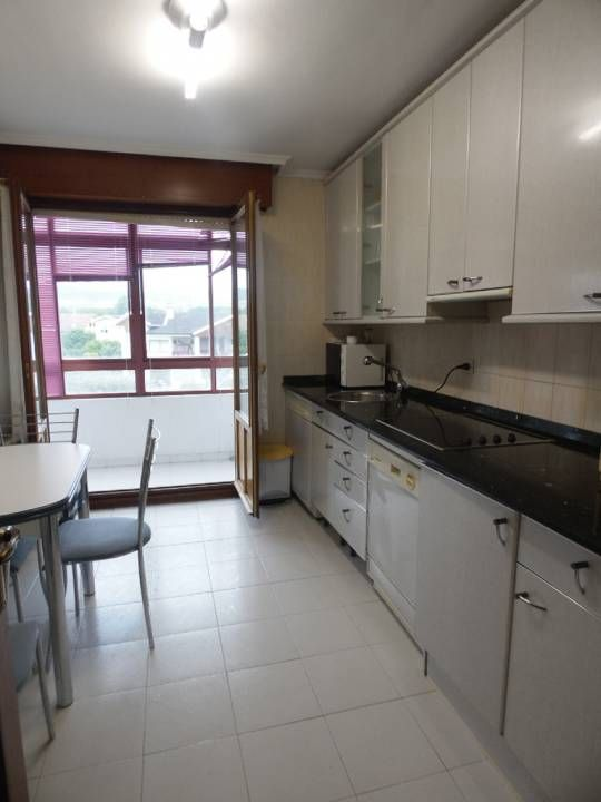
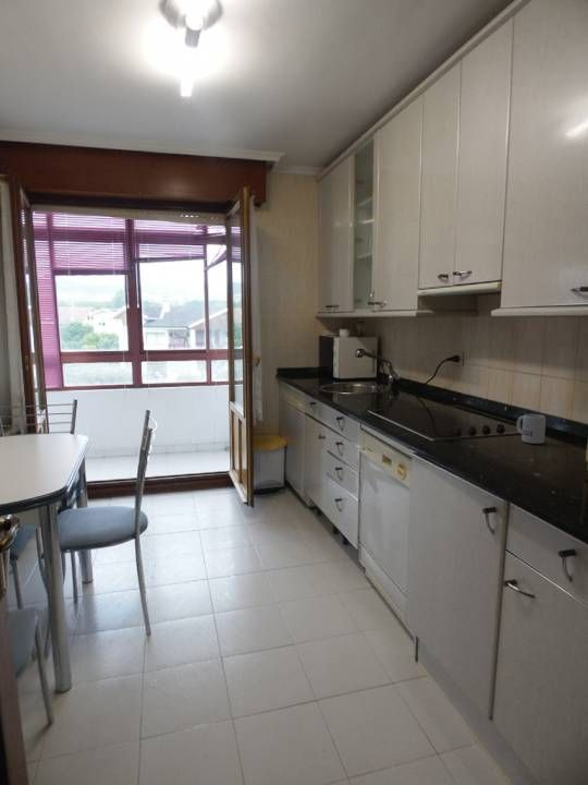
+ mug [516,413,547,445]
